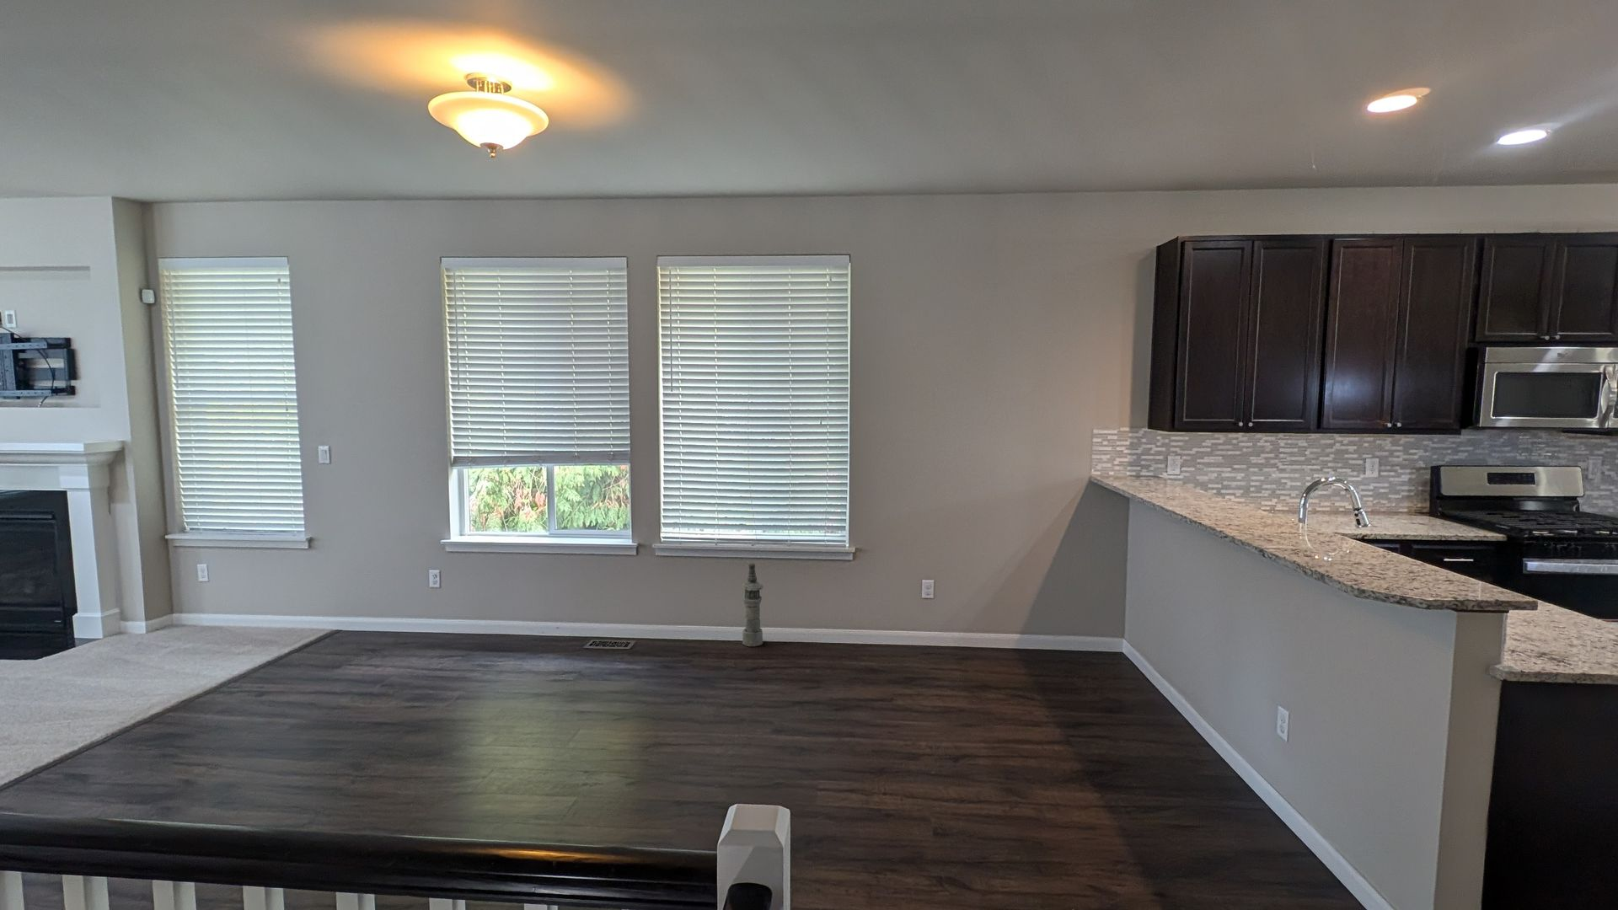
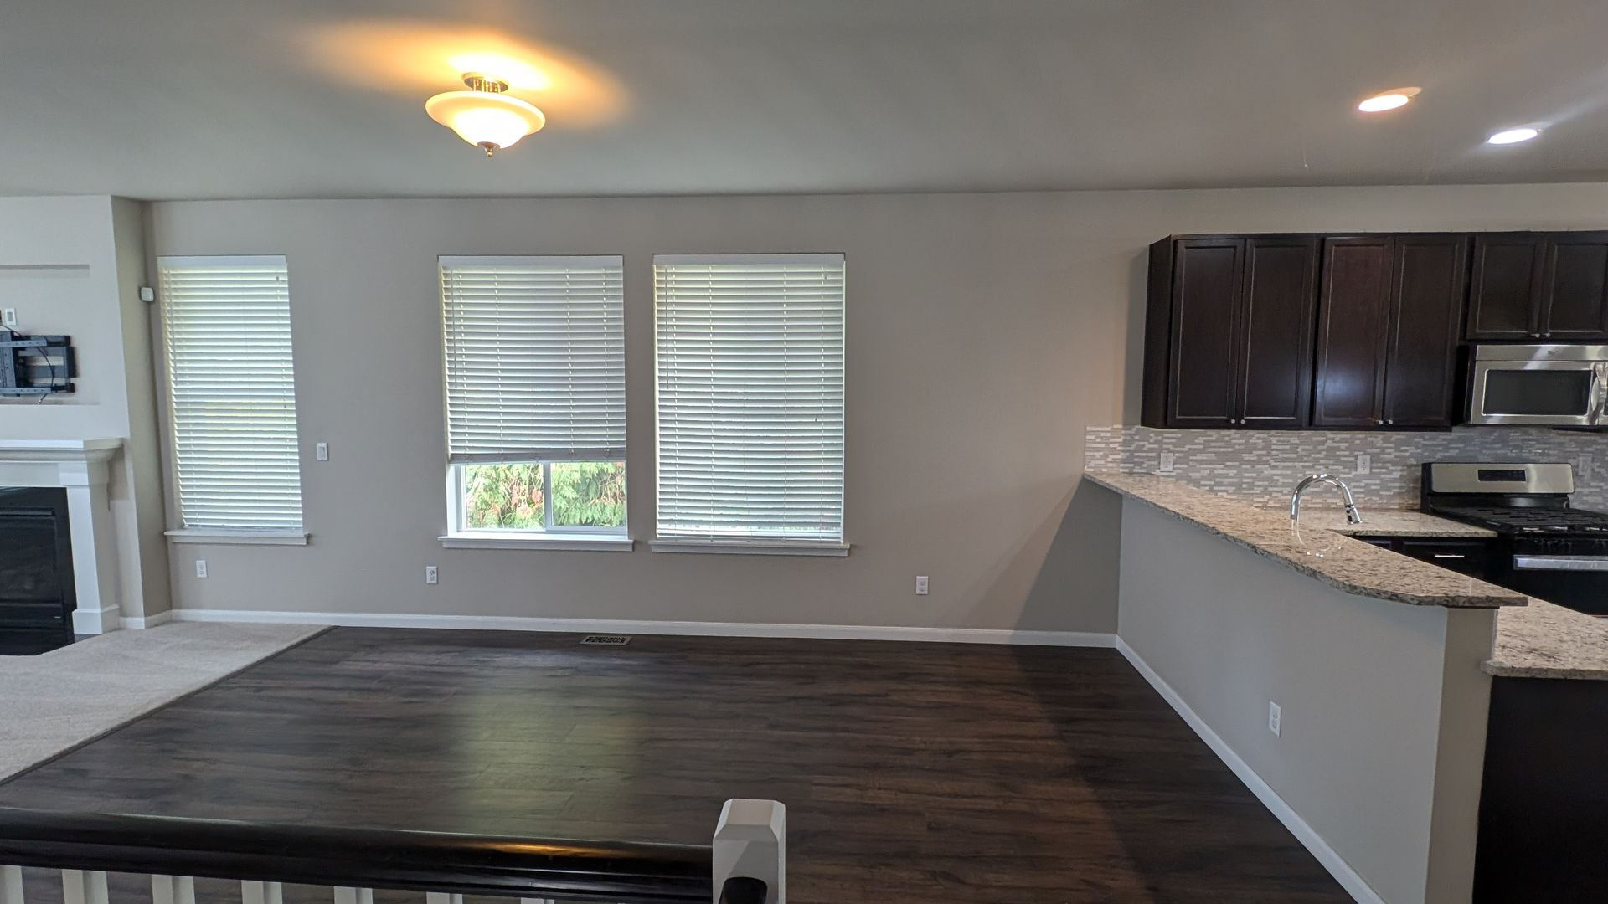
- lantern [741,562,765,647]
